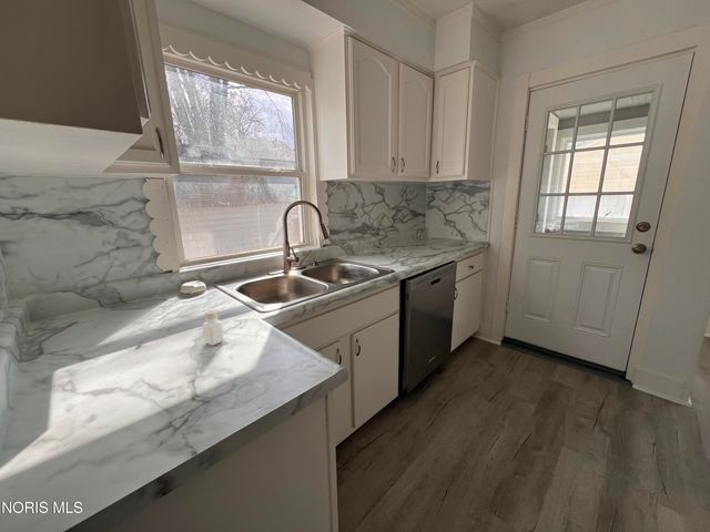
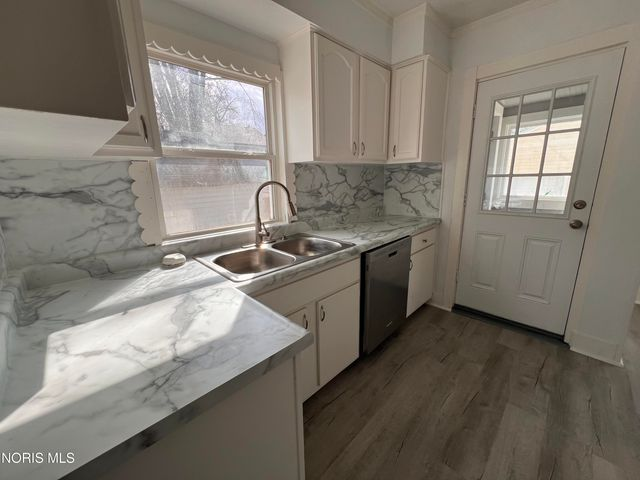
- pepper shaker [202,308,225,347]
